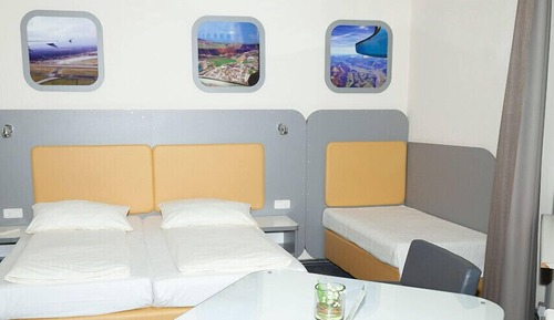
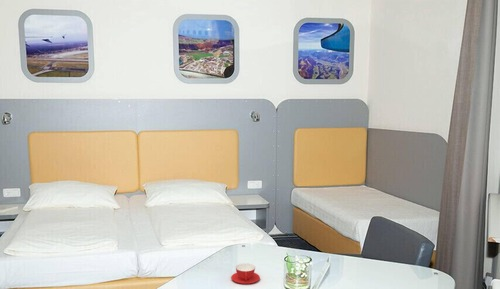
+ teacup [230,263,261,285]
